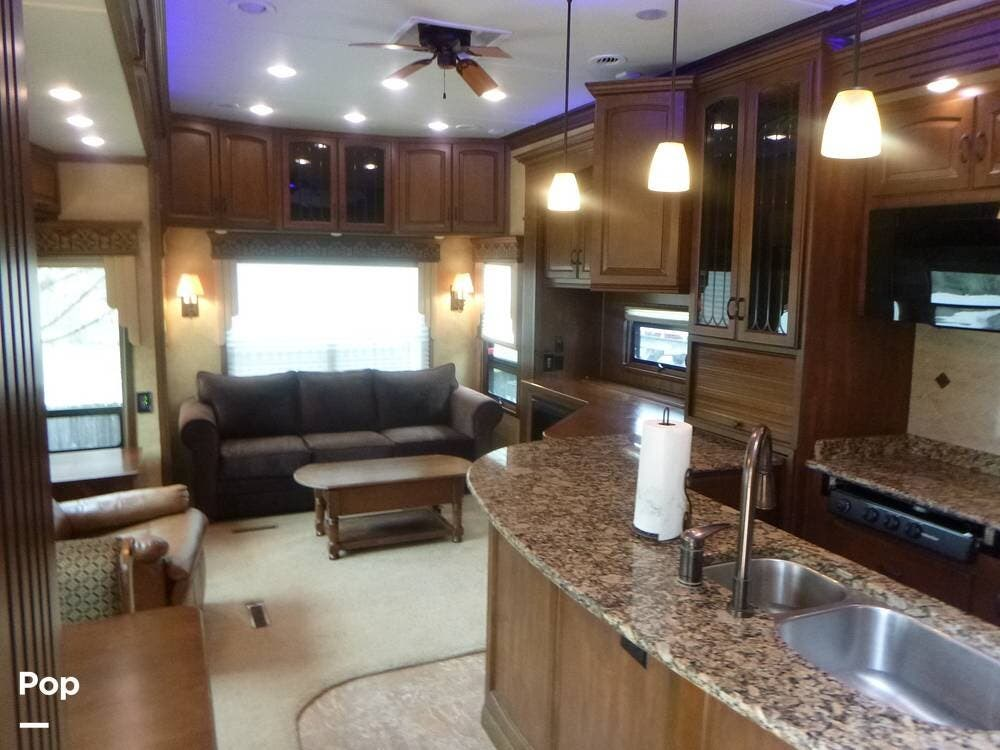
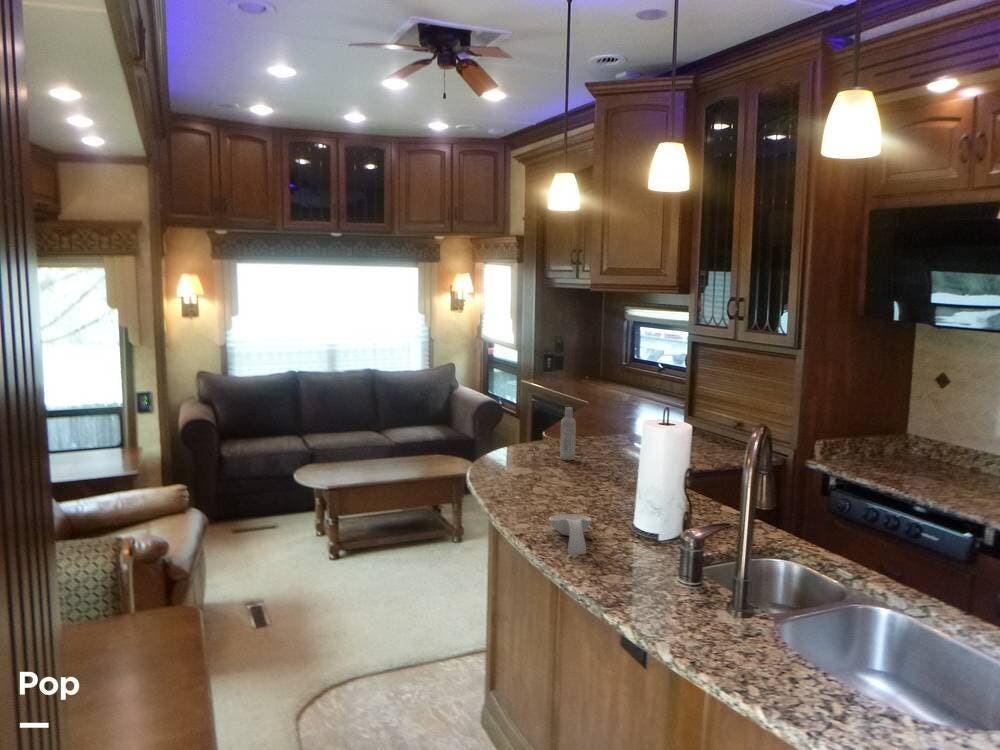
+ spoon rest [548,513,593,555]
+ bottle [559,406,577,461]
